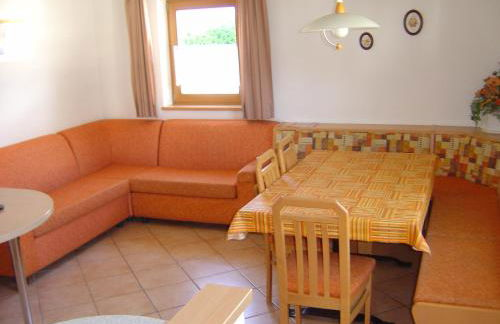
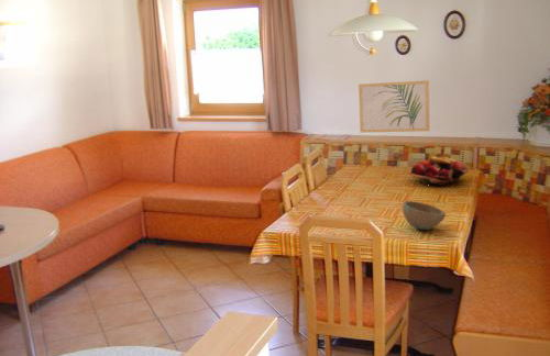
+ bowl [402,200,447,231]
+ wall art [358,79,430,134]
+ fruit basket [408,156,470,187]
